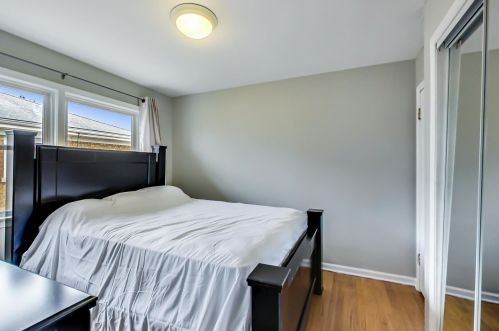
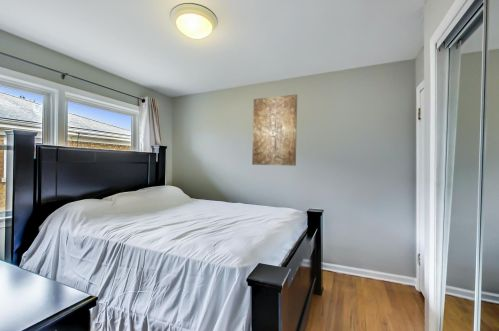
+ wall art [251,93,298,167]
